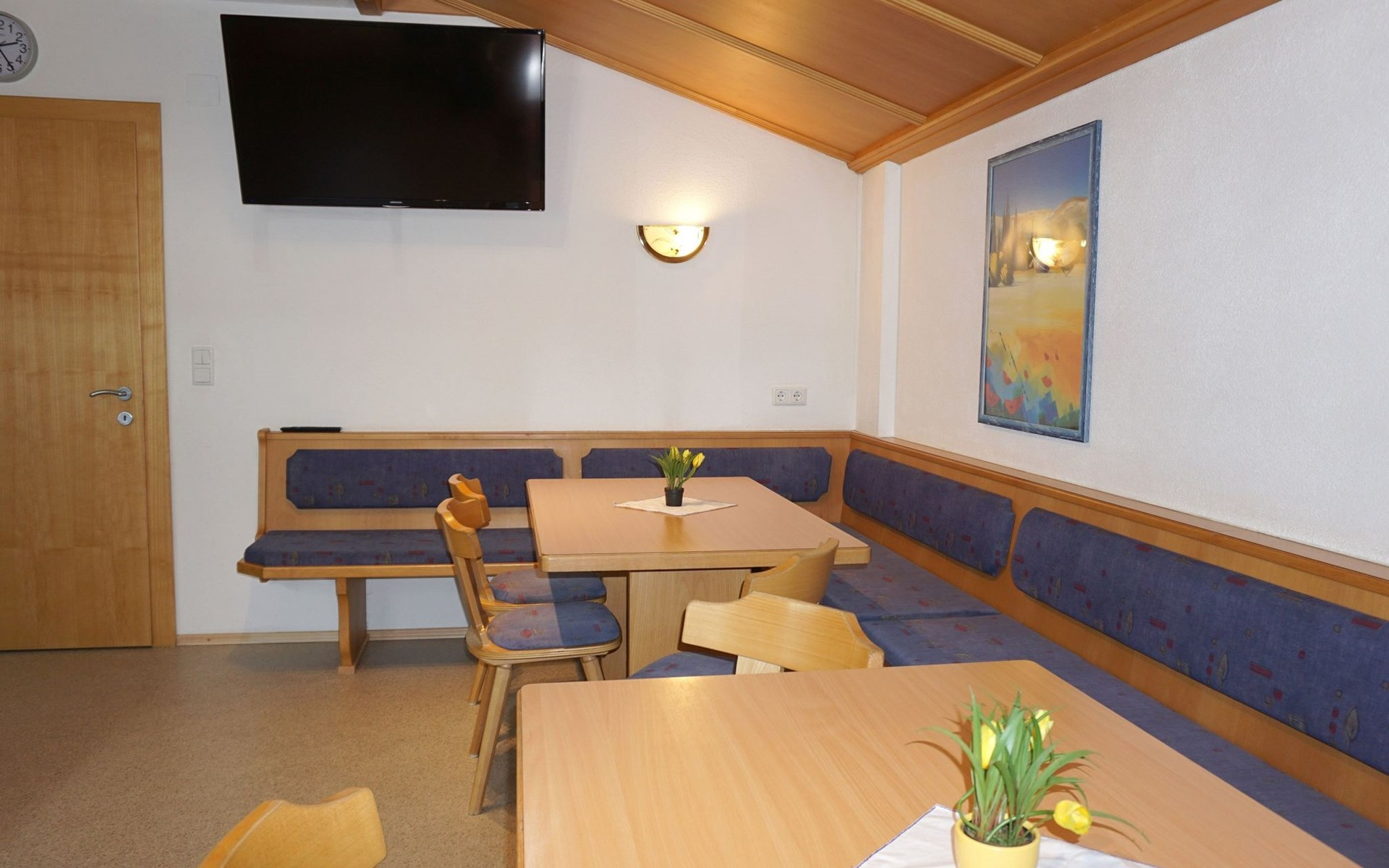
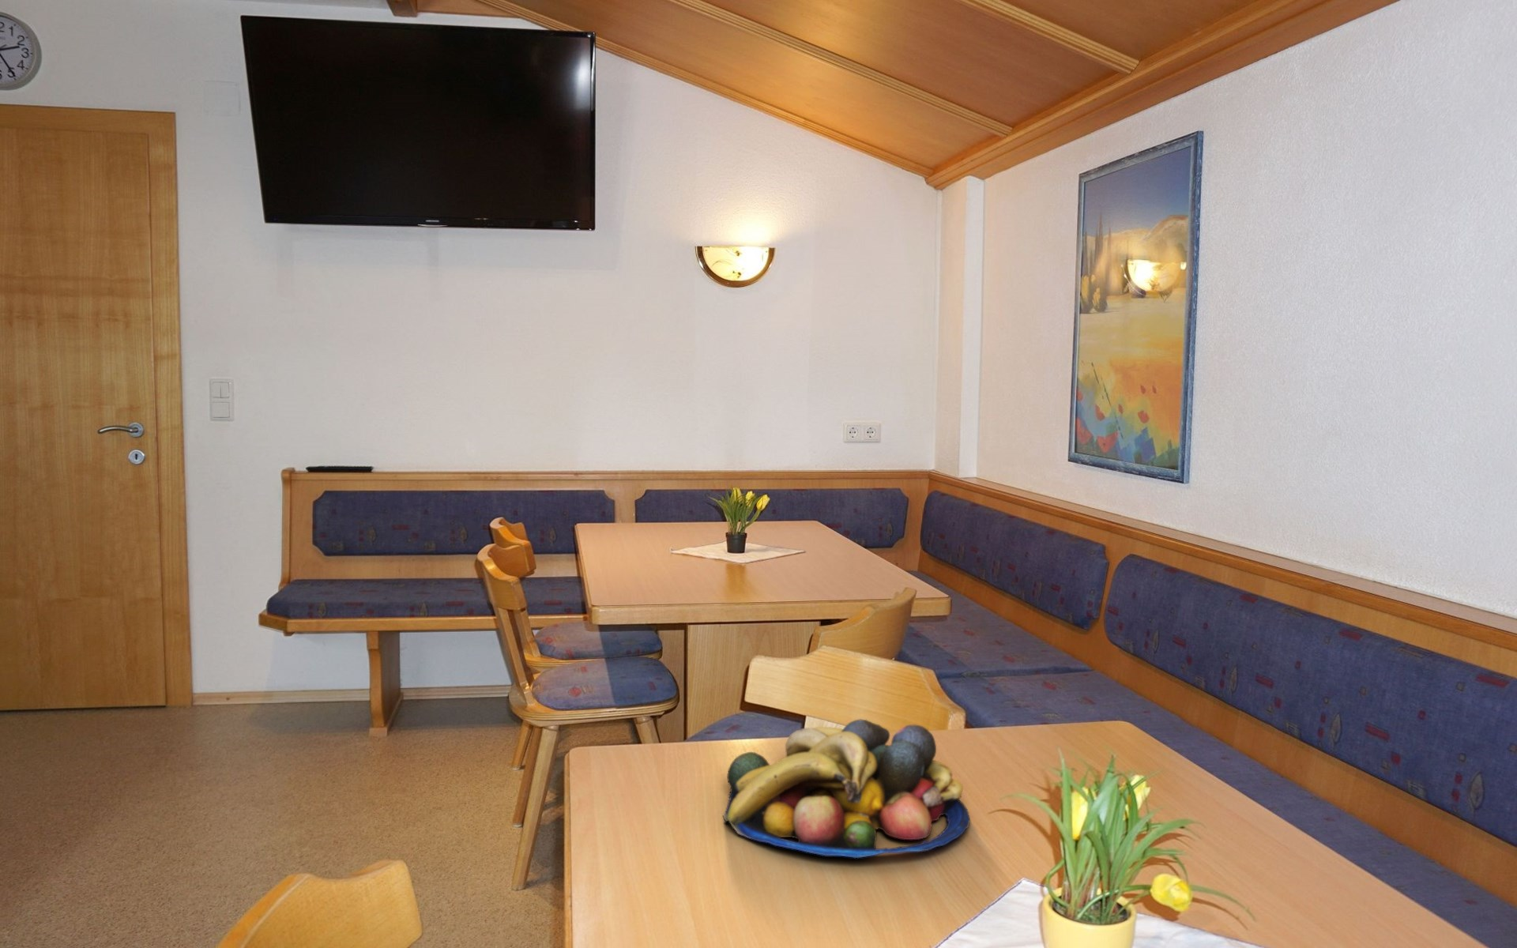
+ fruit bowl [721,719,971,858]
